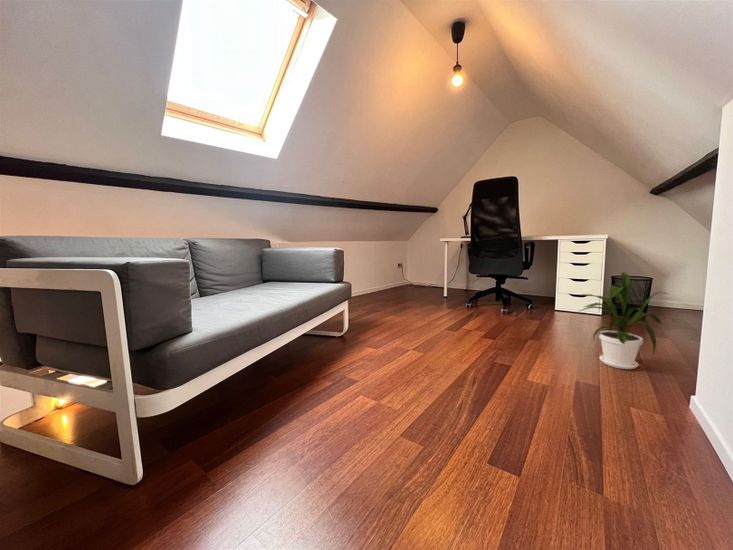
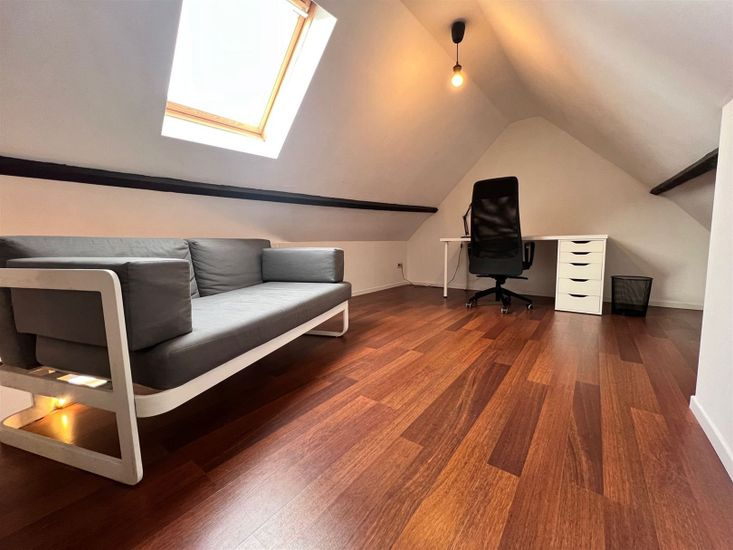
- house plant [577,271,671,370]
